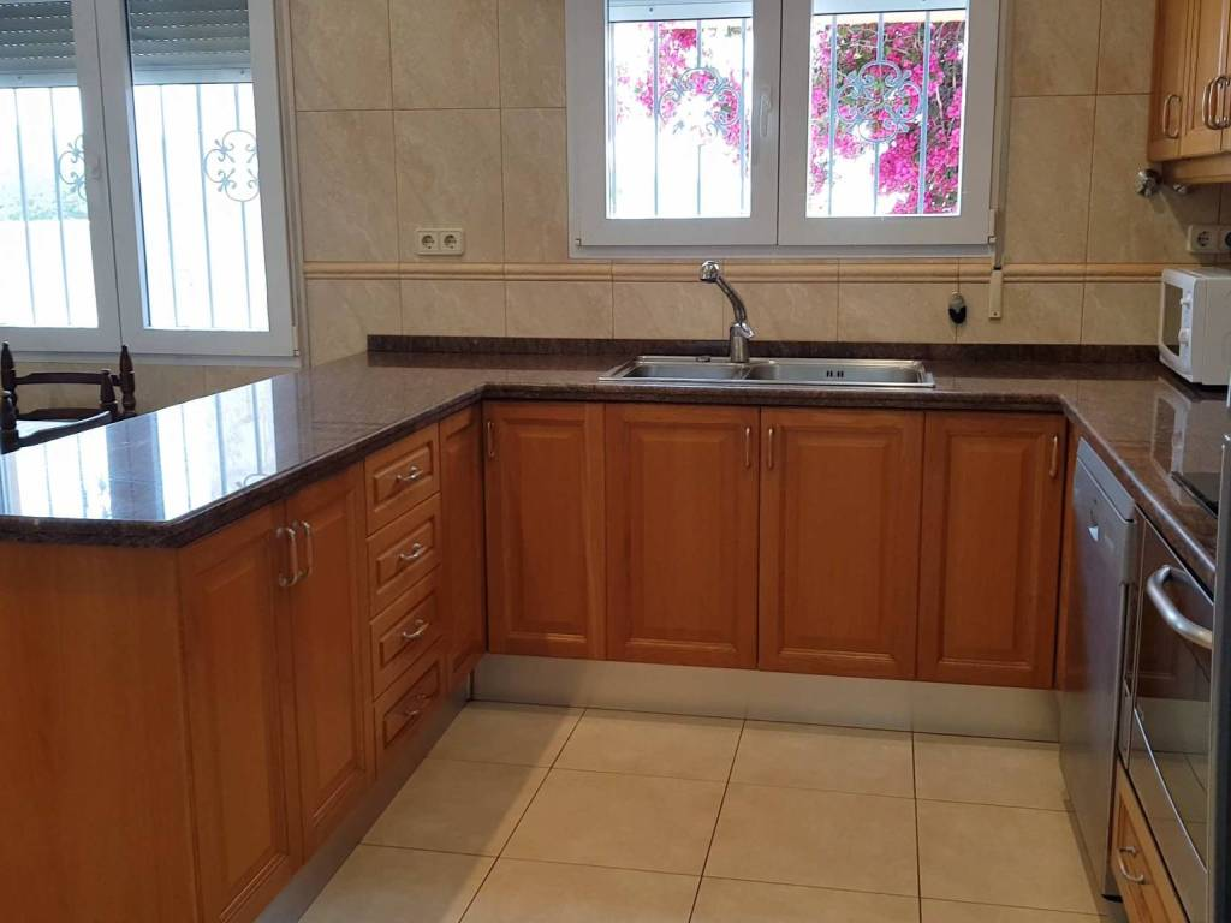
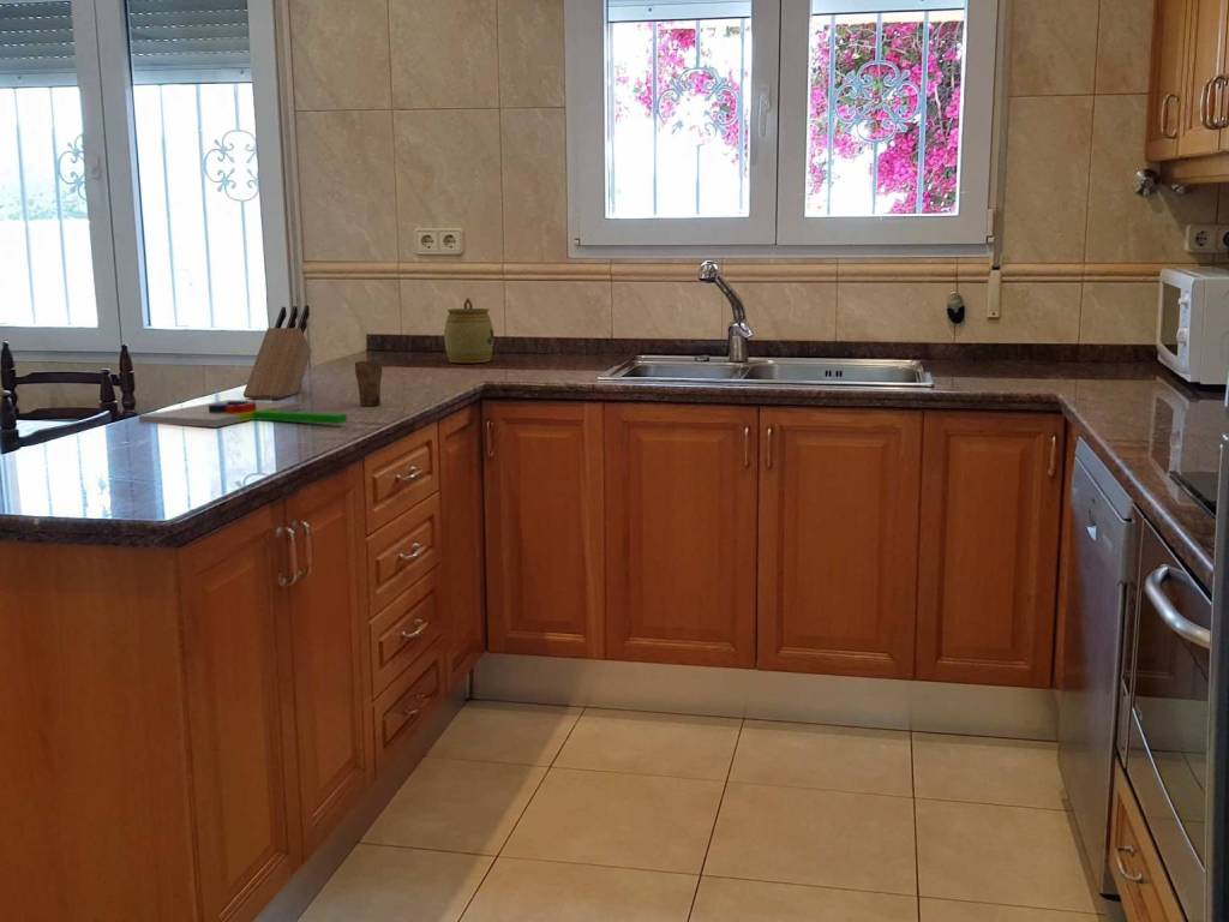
+ chopping board [138,399,348,429]
+ cup [354,349,383,407]
+ jar [443,297,494,364]
+ knife block [242,304,312,400]
